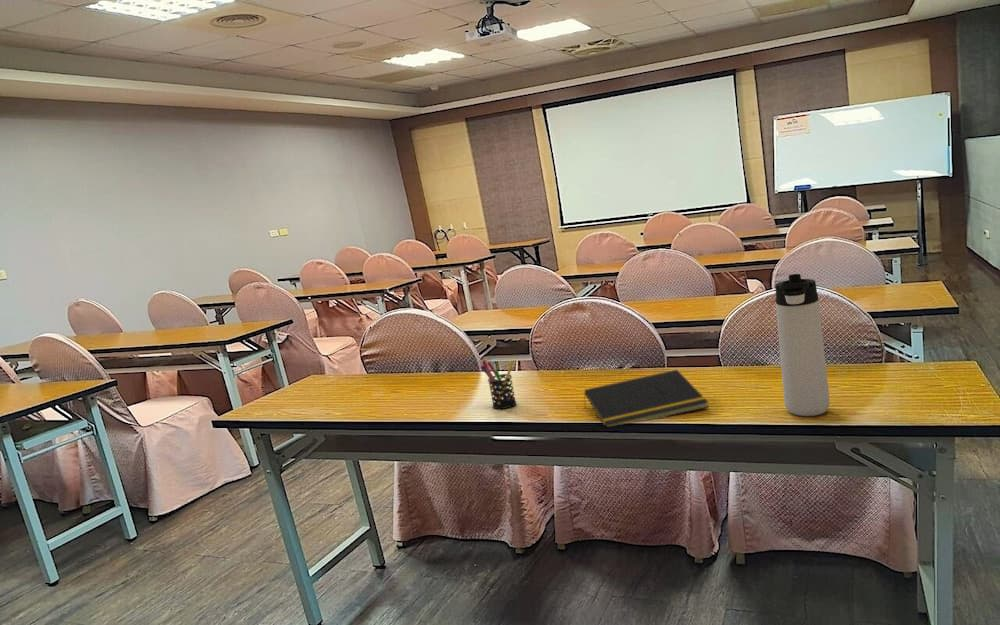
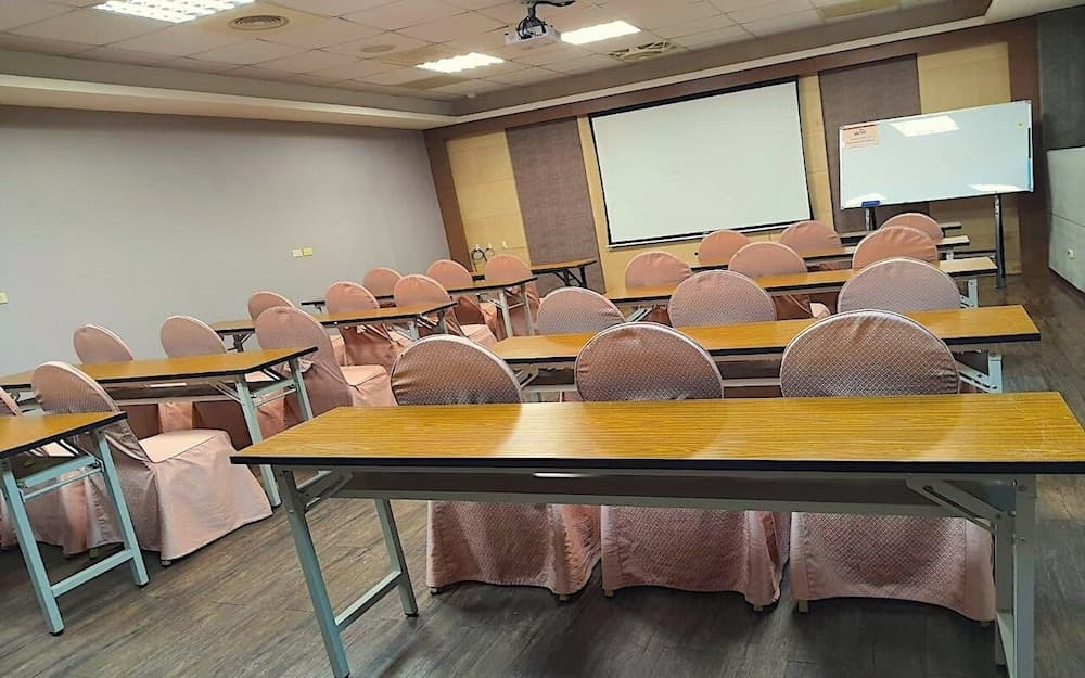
- notepad [583,369,710,428]
- thermos bottle [774,273,831,417]
- pen holder [480,359,517,410]
